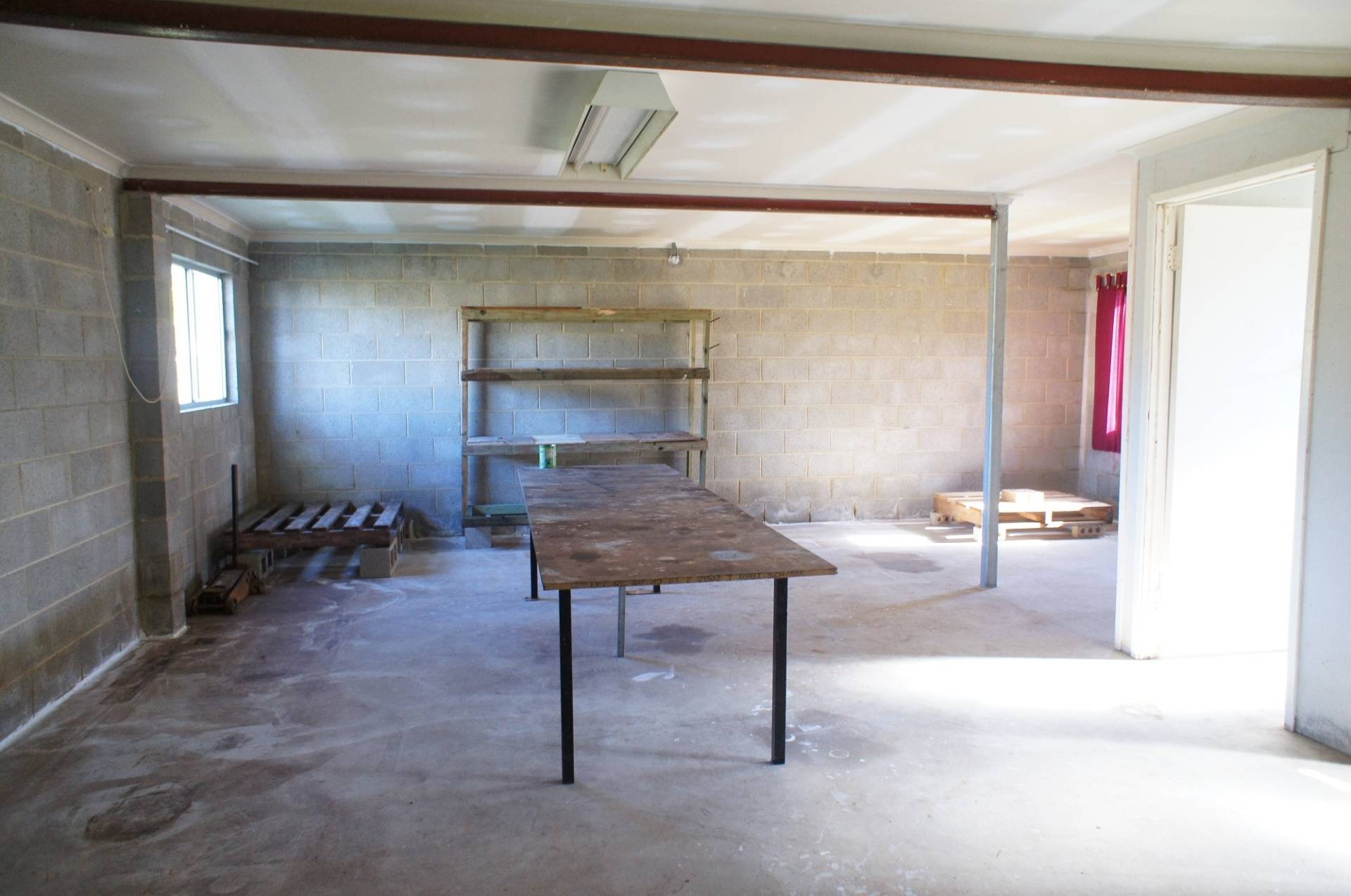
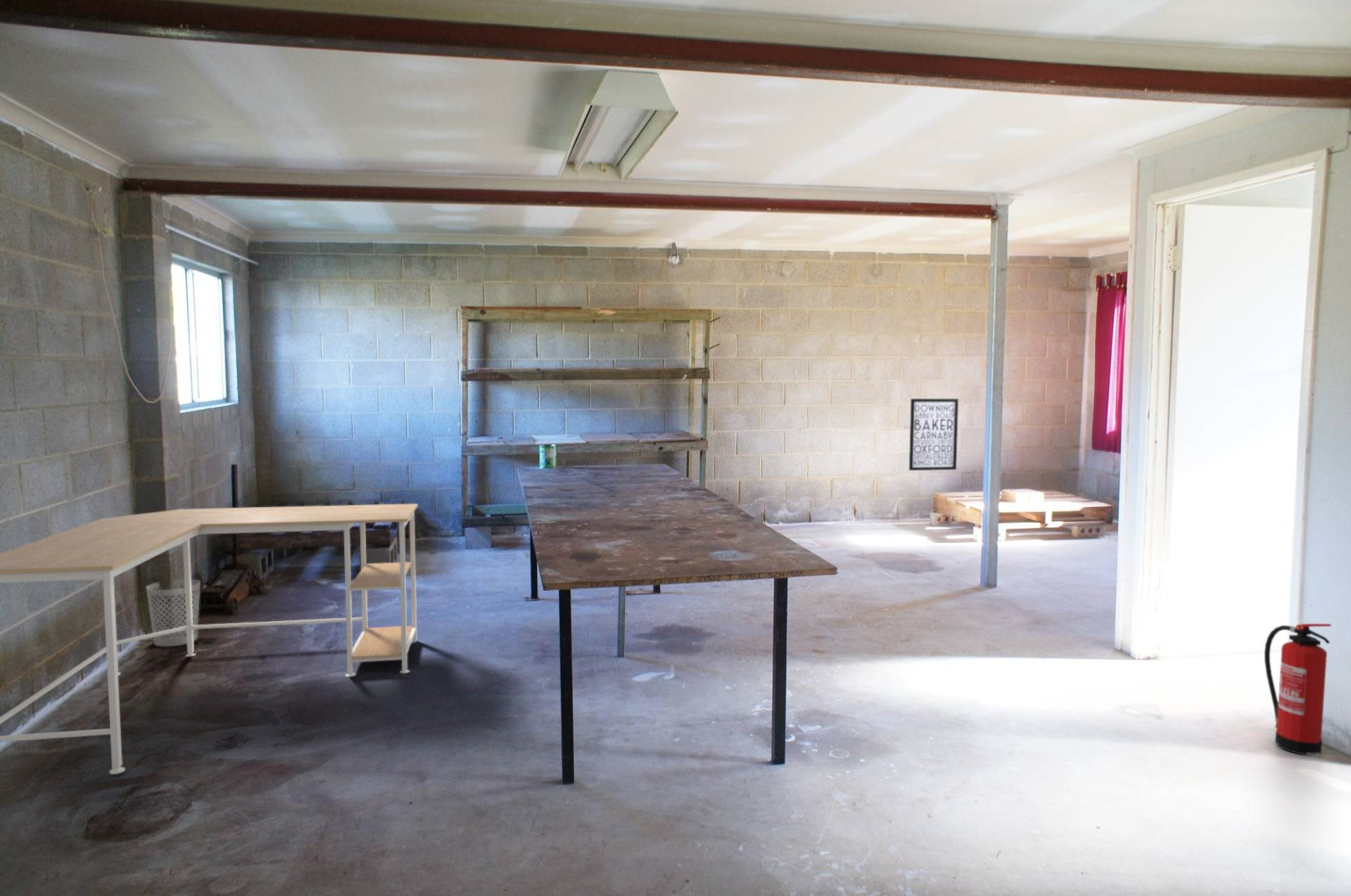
+ wastebasket [146,579,201,647]
+ desk [0,503,419,775]
+ fire extinguisher [1264,623,1332,755]
+ wall art [908,398,959,471]
